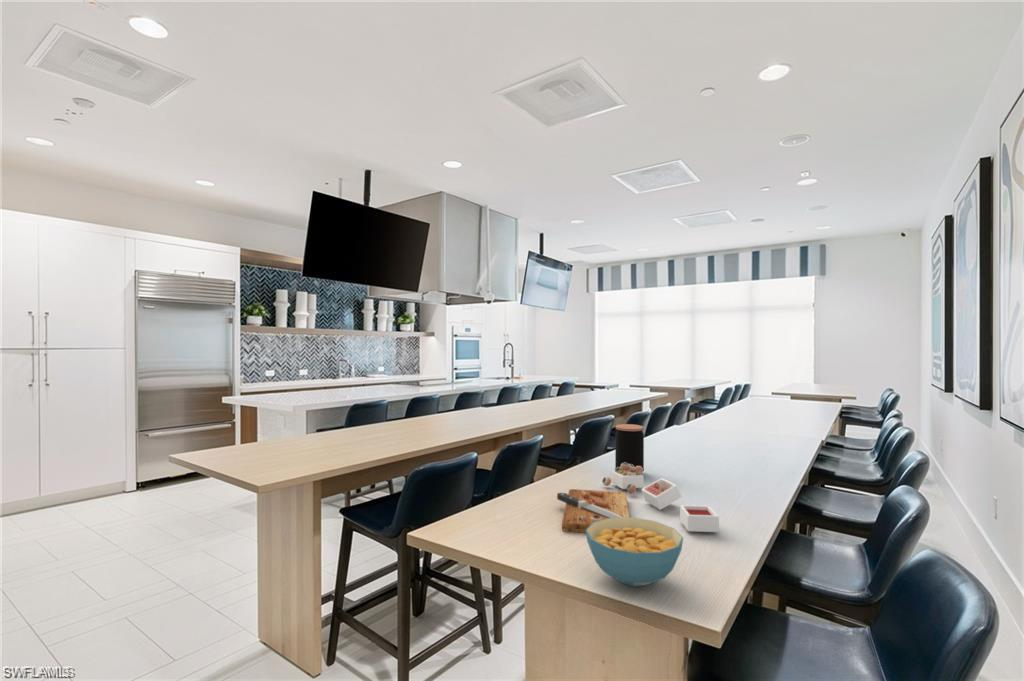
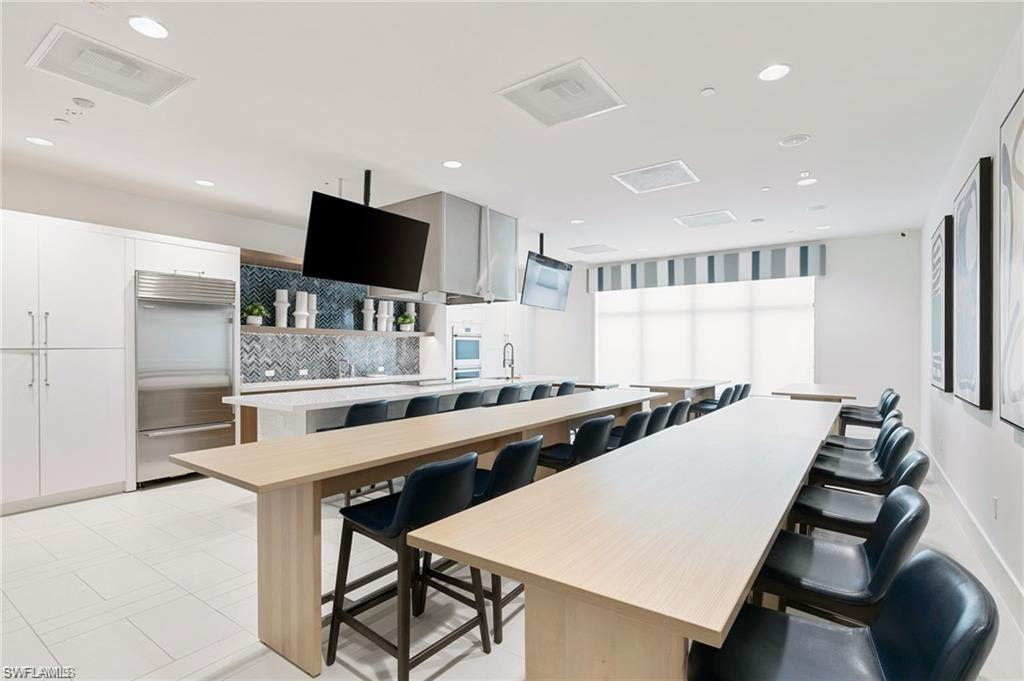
- cereal bowl [585,516,684,587]
- cutting board [556,462,720,534]
- coffee jar [614,423,645,472]
